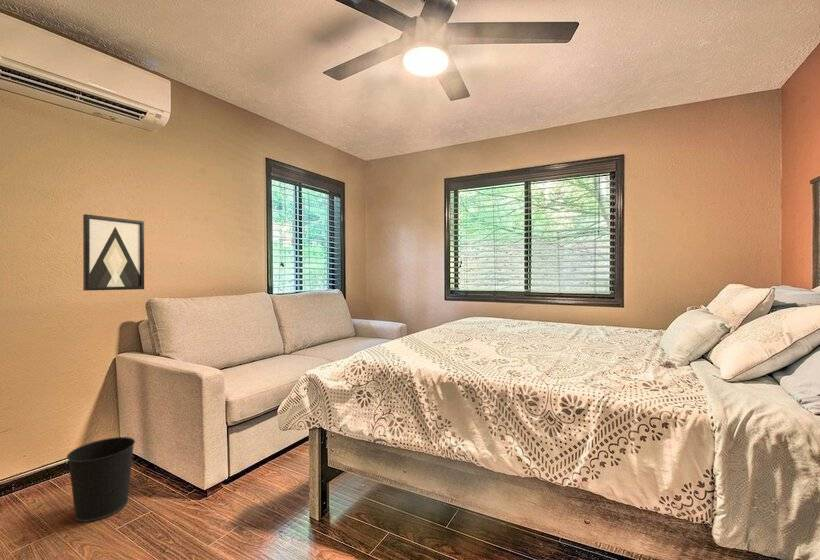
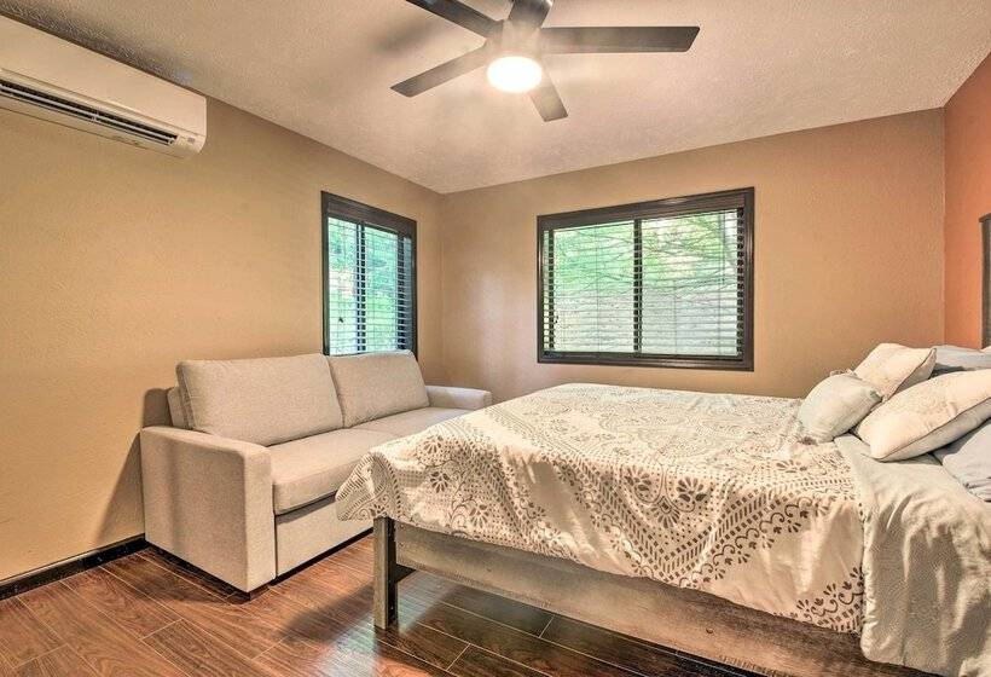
- wall art [82,213,145,292]
- wastebasket [66,436,136,523]
